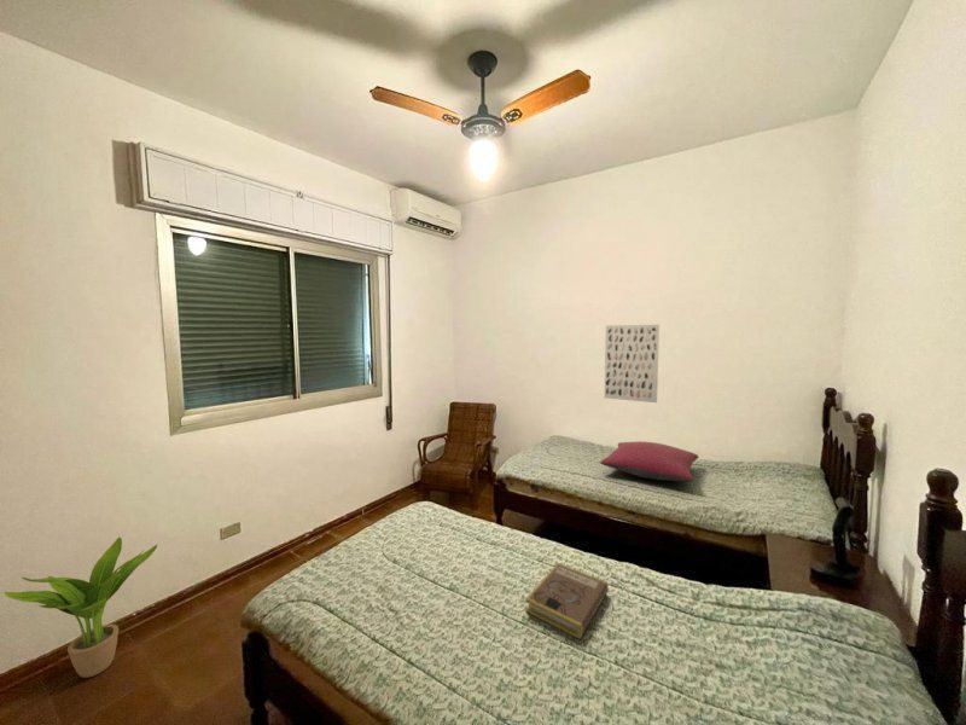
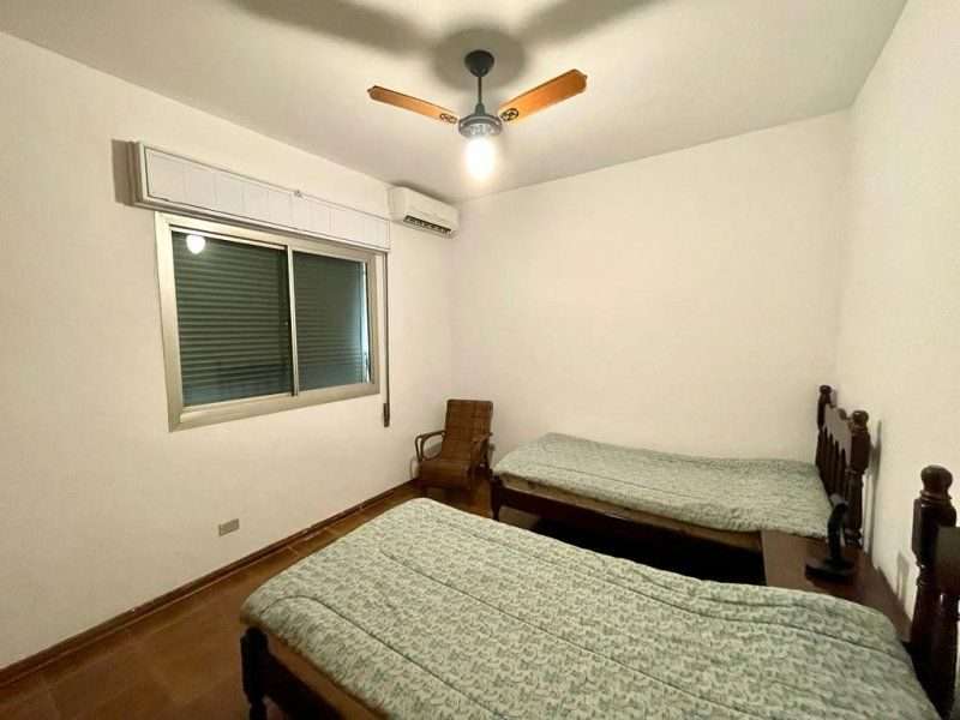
- wall art [604,324,661,404]
- pillow [599,440,700,482]
- potted plant [4,536,158,679]
- book [524,562,610,640]
